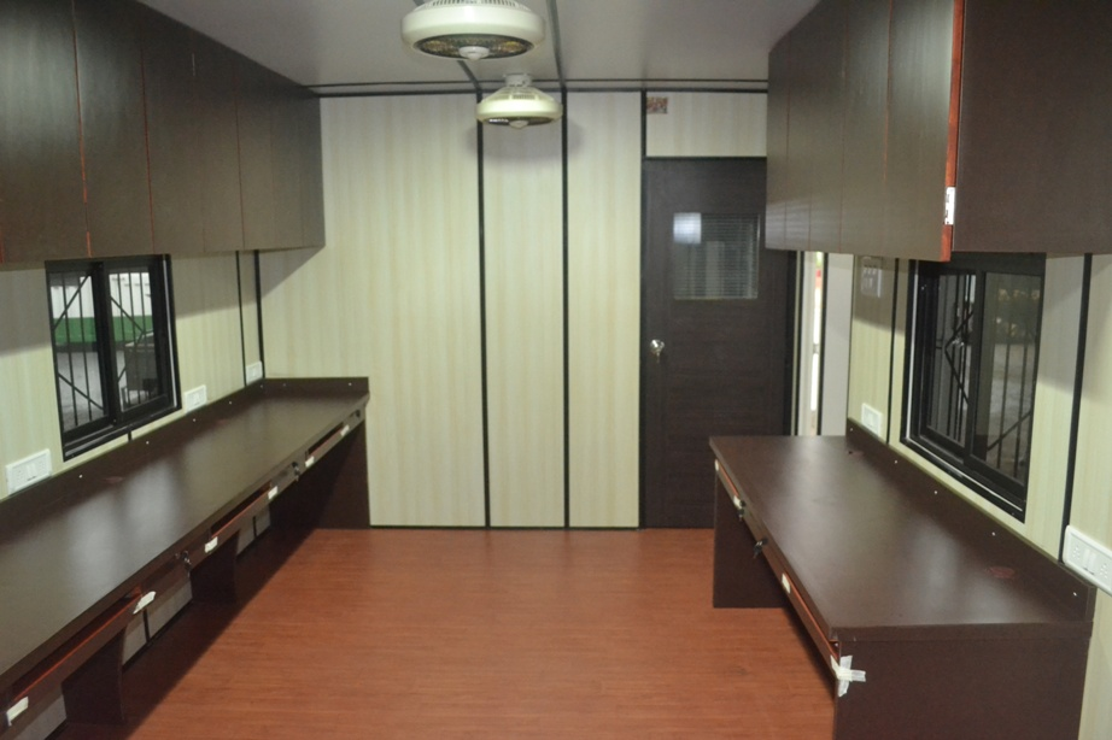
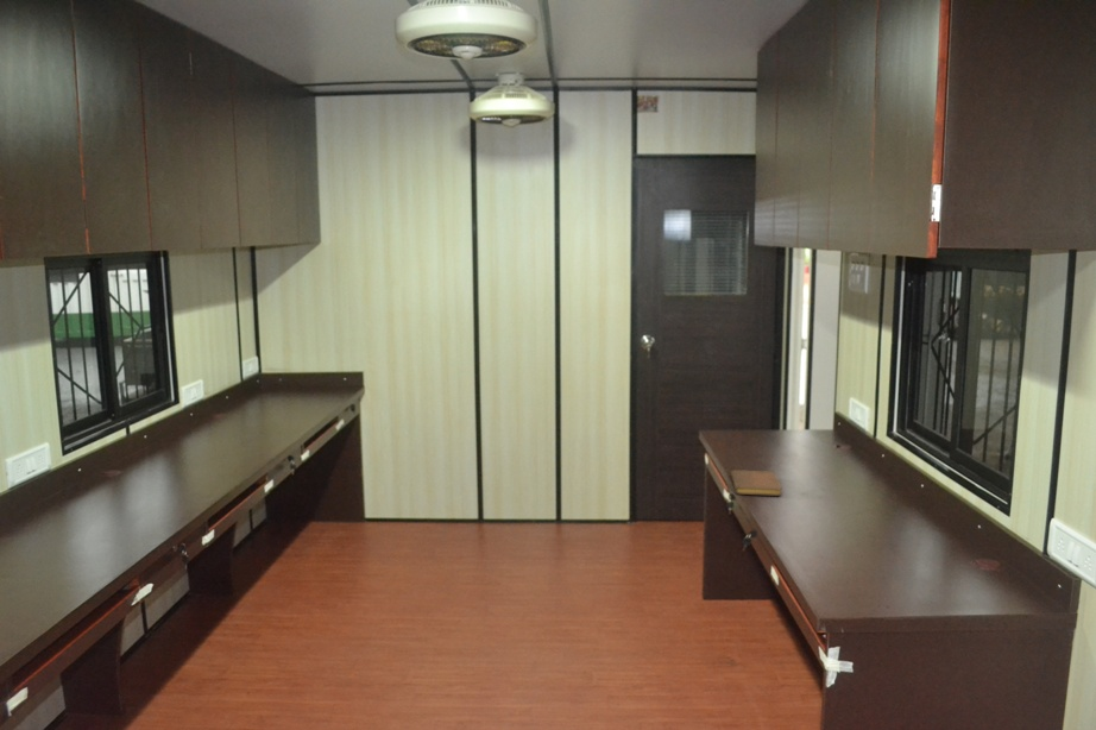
+ notebook [730,470,783,497]
